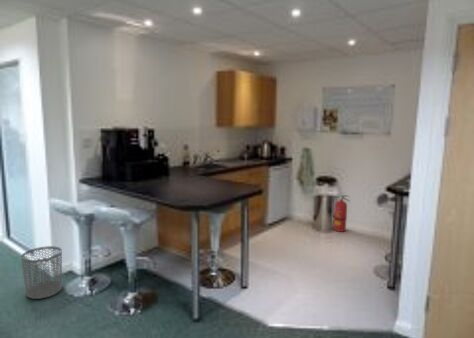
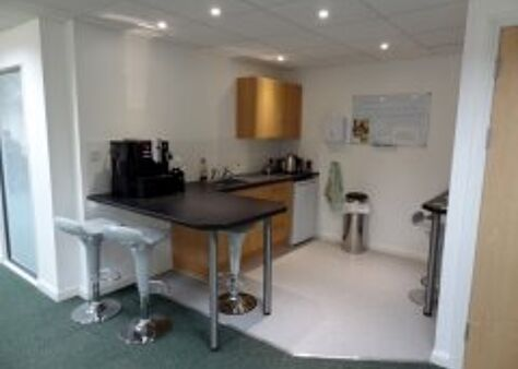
- fire extinguisher [331,194,351,233]
- waste bin [20,245,63,300]
